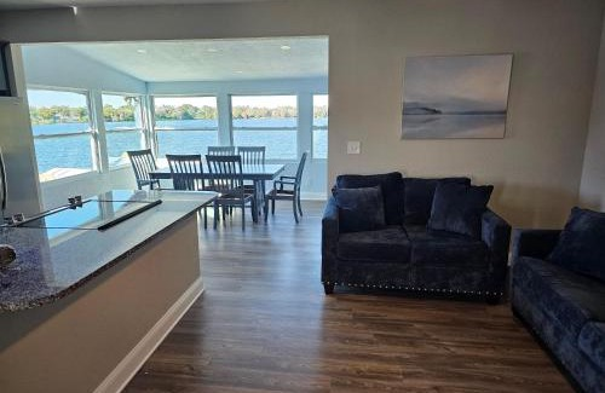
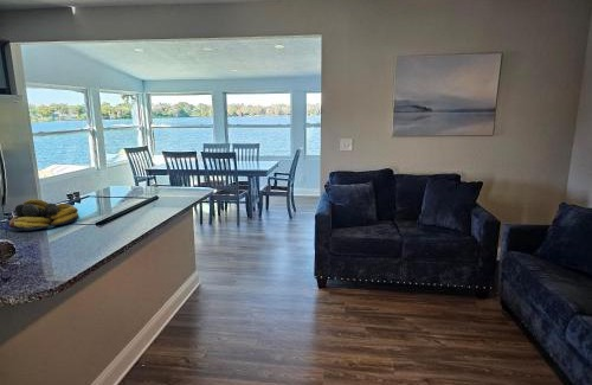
+ fruit bowl [0,198,81,232]
